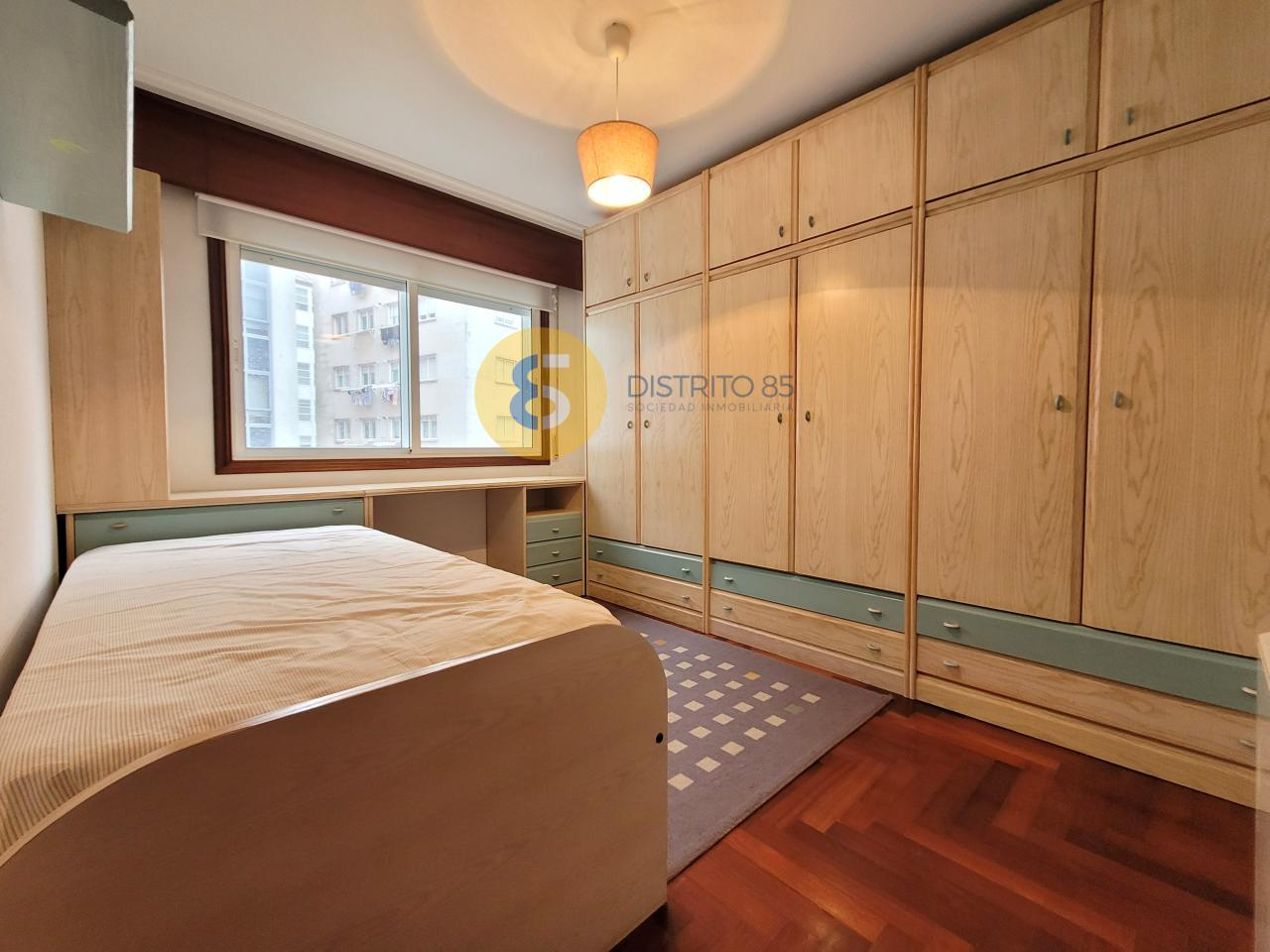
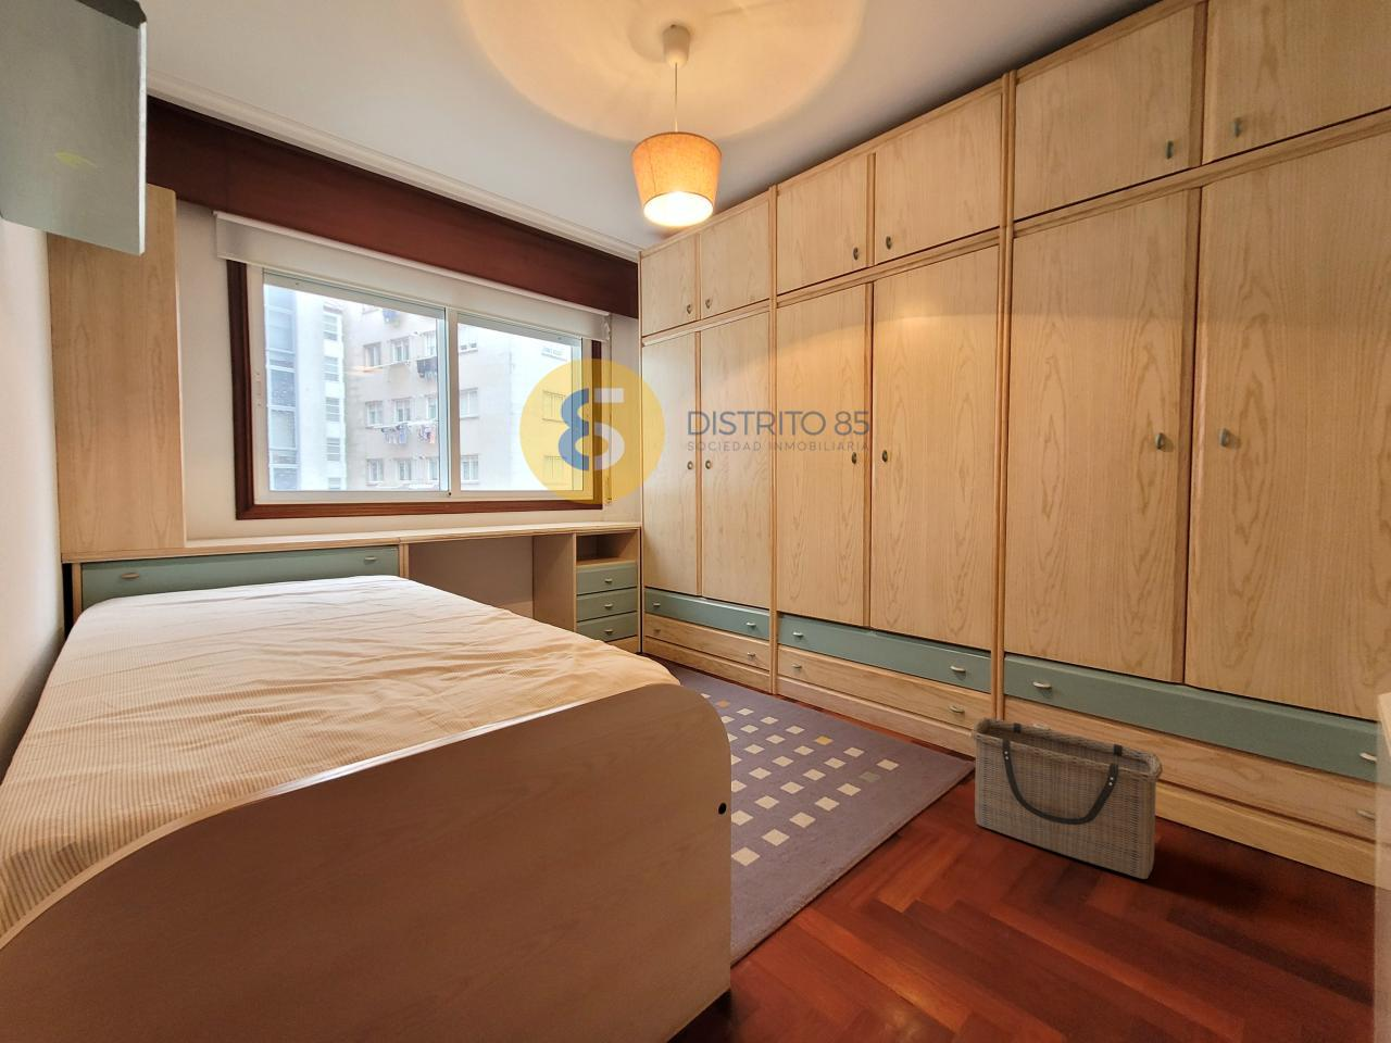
+ basket [970,717,1164,880]
